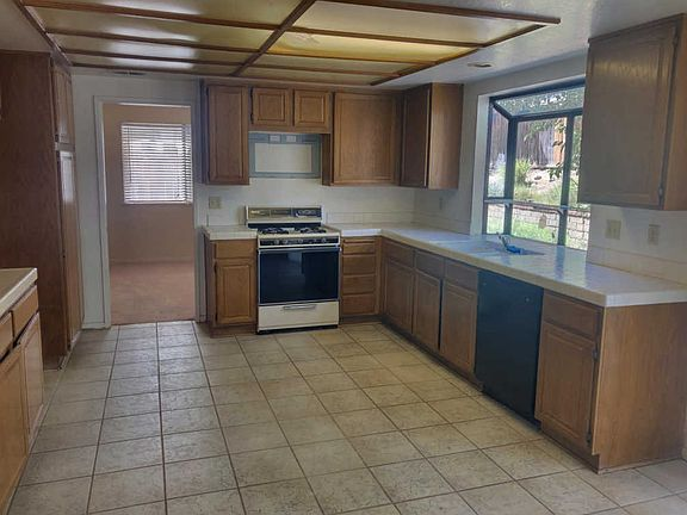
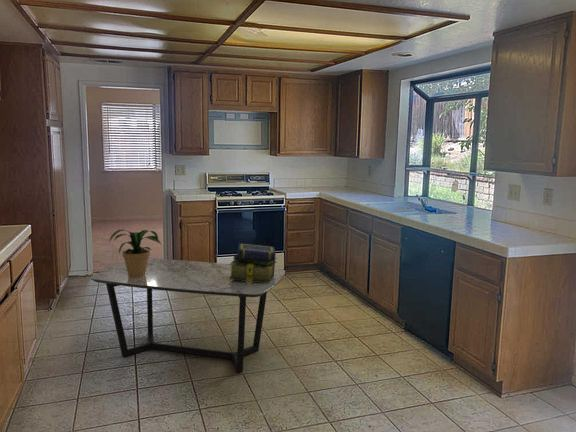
+ potted plant [109,228,163,278]
+ stack of books [229,243,278,284]
+ coffee table [90,258,286,374]
